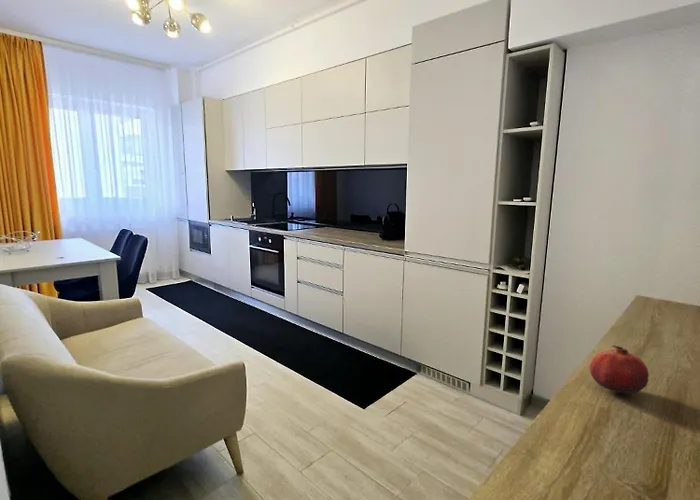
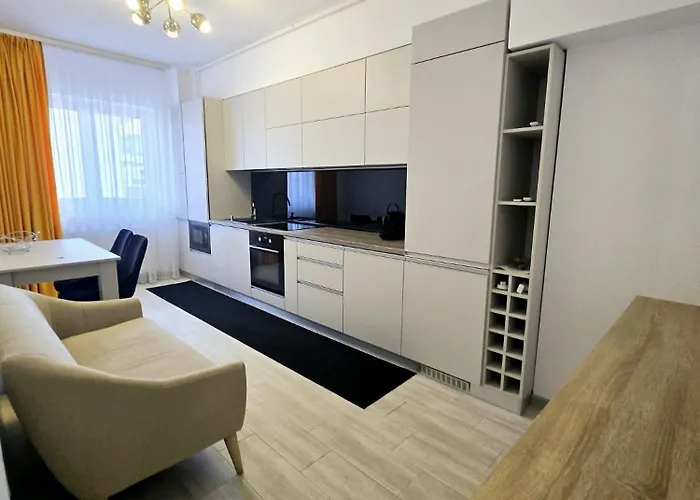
- fruit [589,344,650,394]
